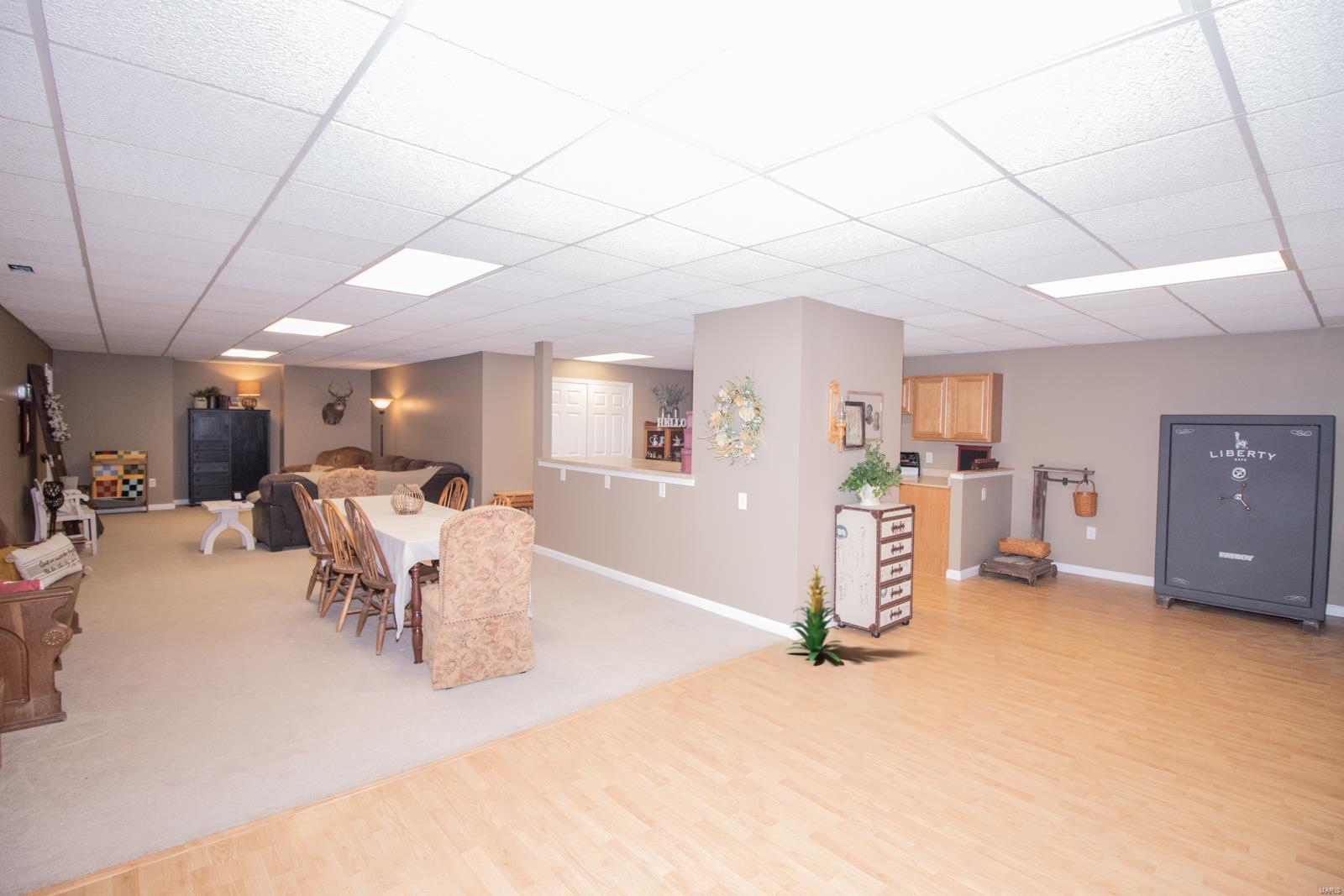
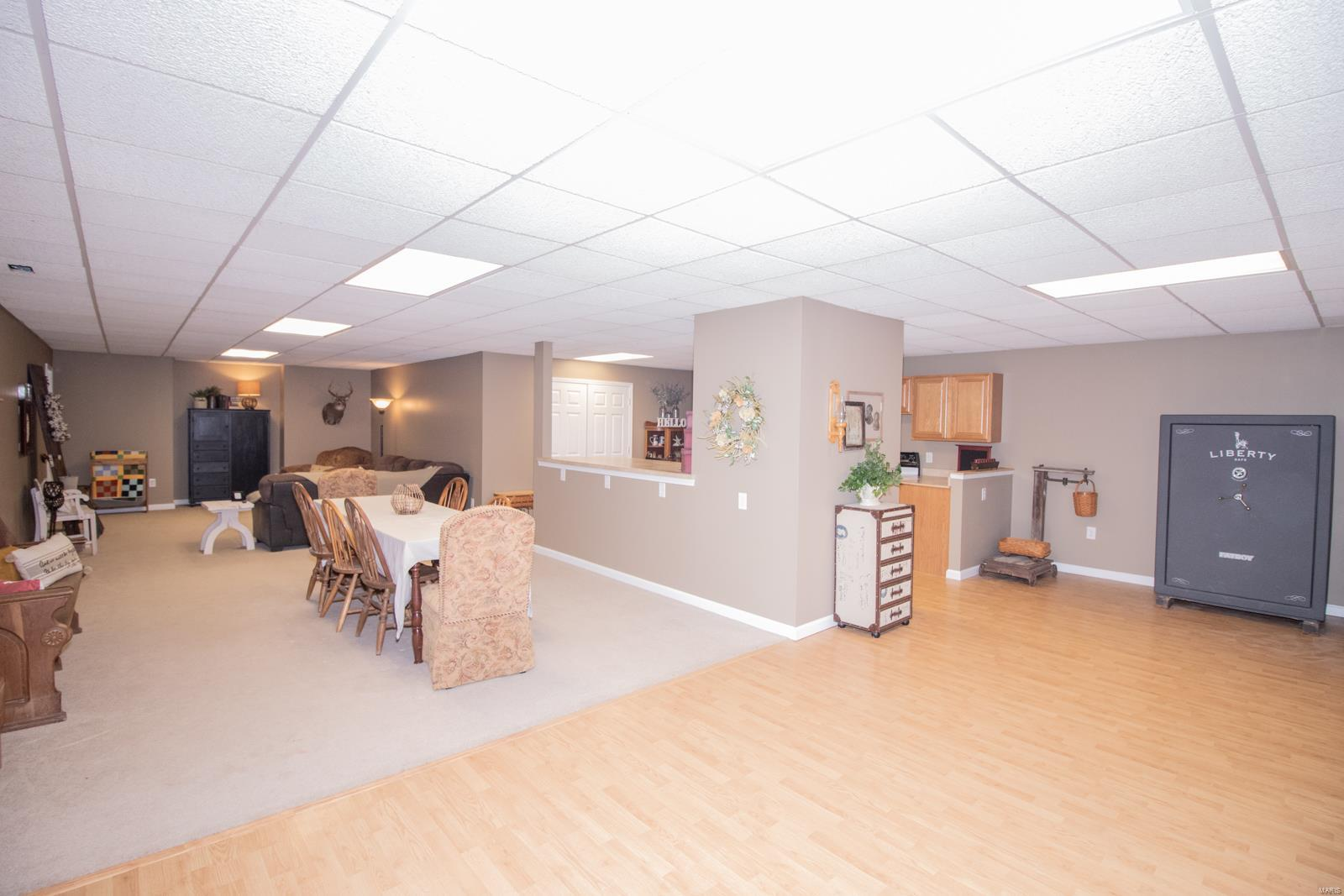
- indoor plant [784,563,843,663]
